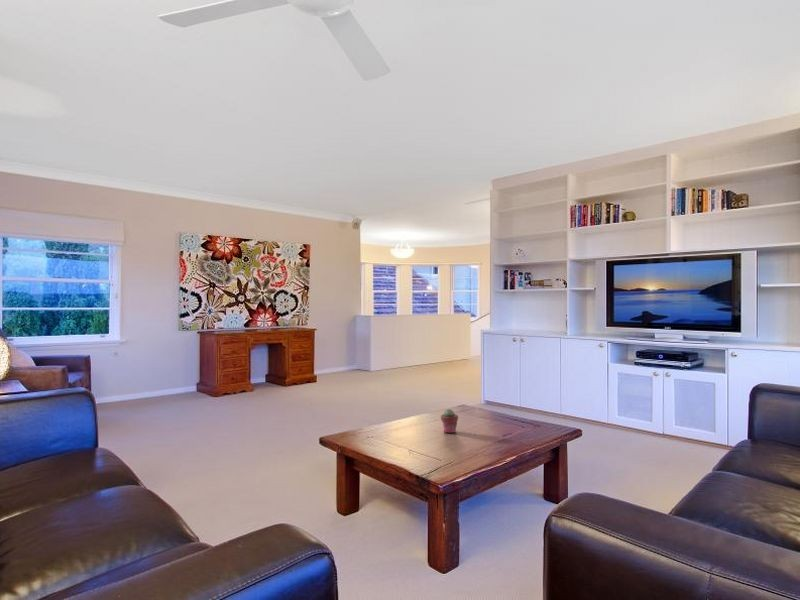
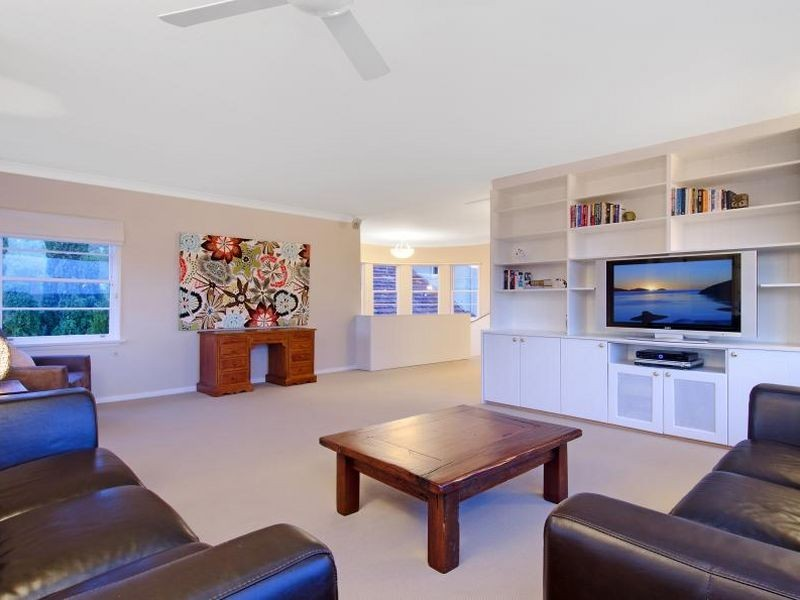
- potted succulent [440,408,459,434]
